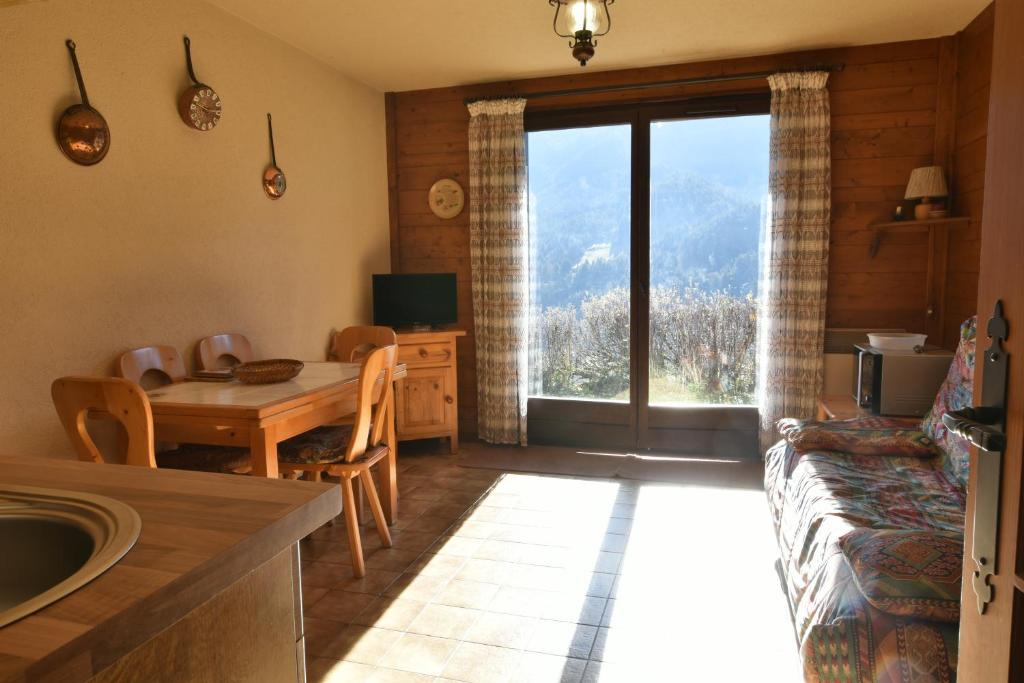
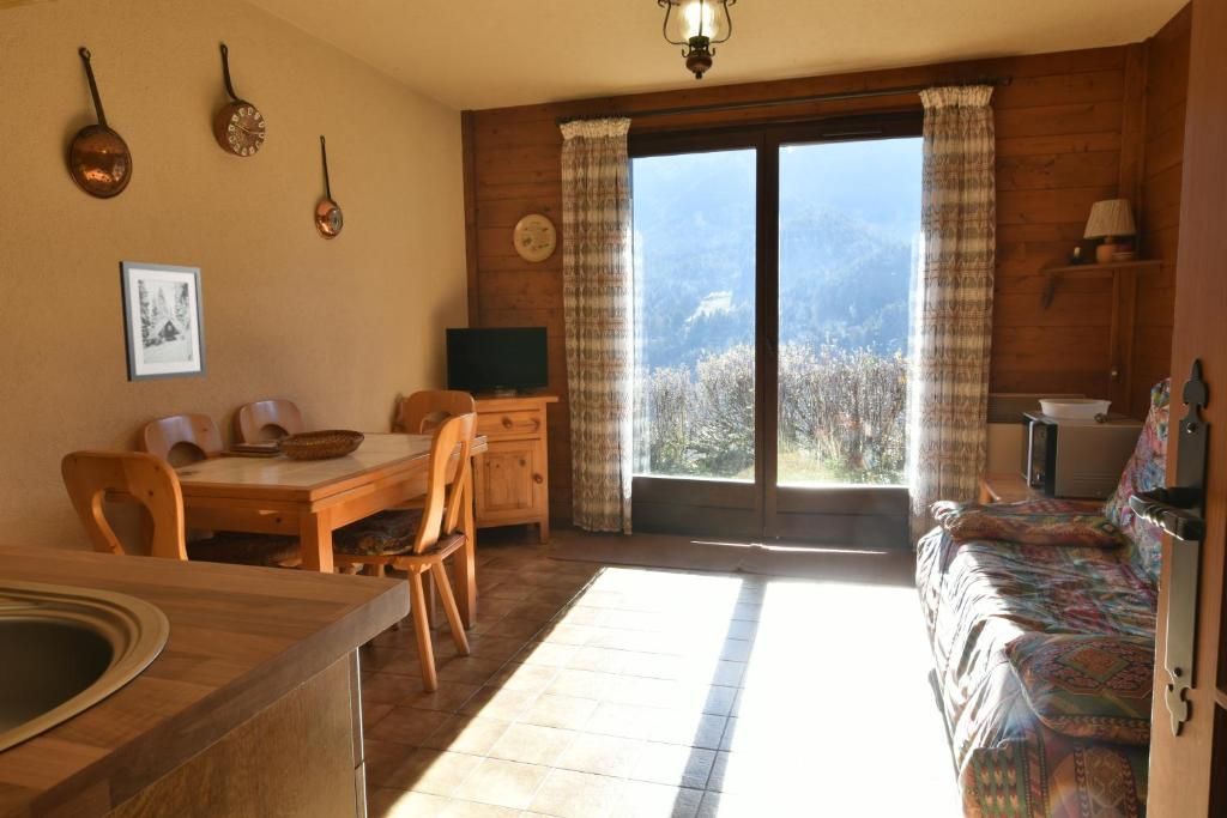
+ wall art [117,260,208,383]
